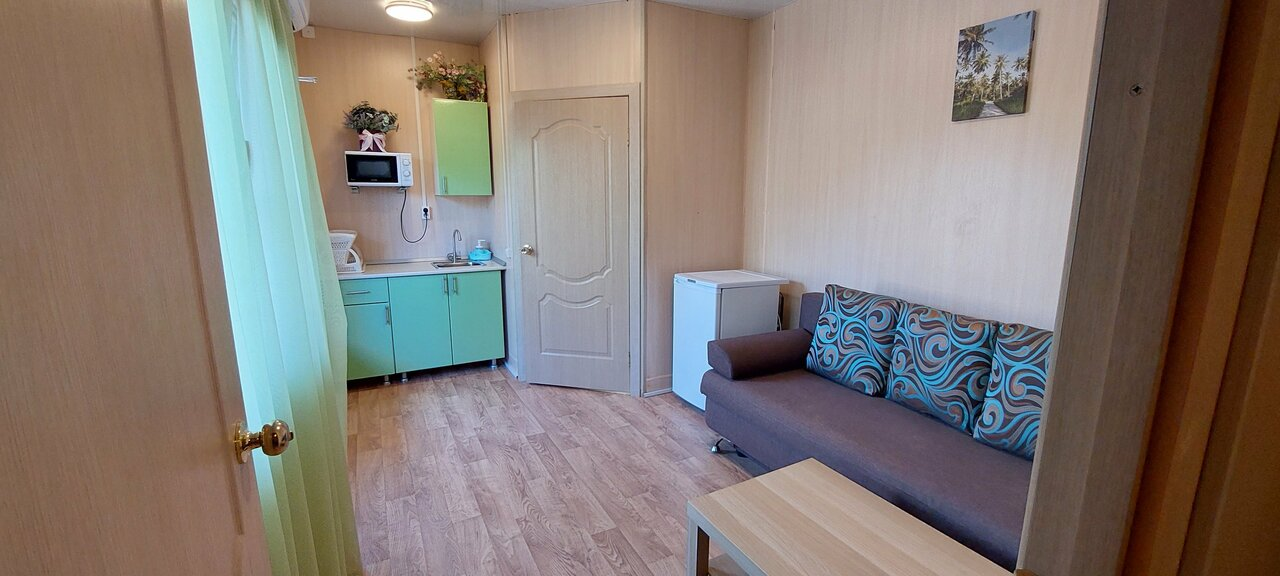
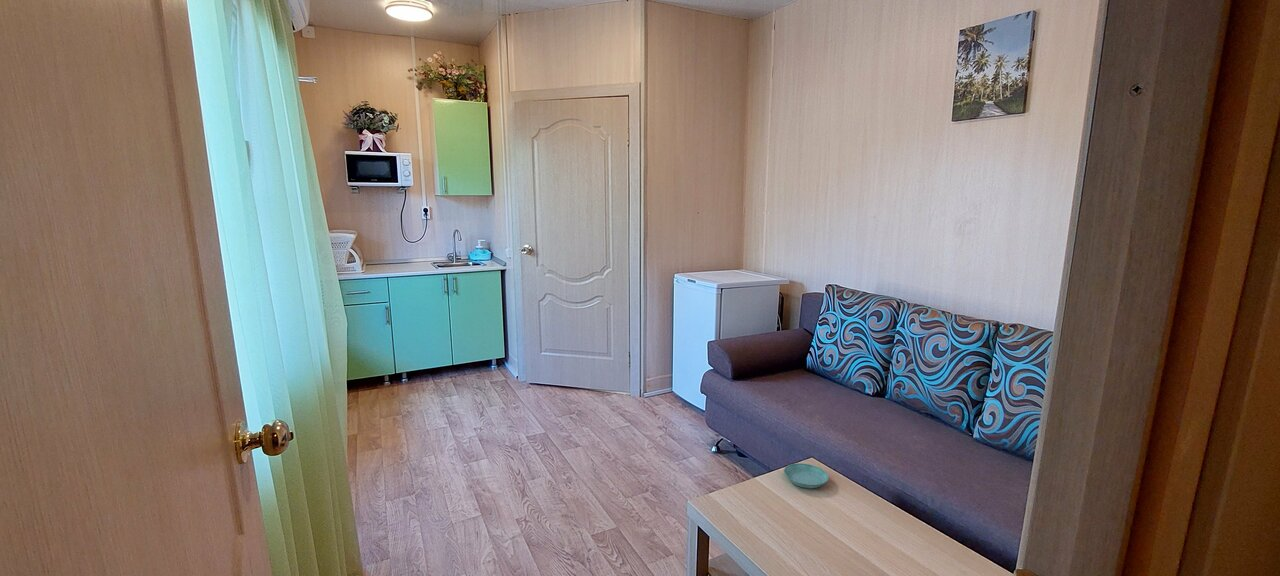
+ saucer [783,462,830,489]
